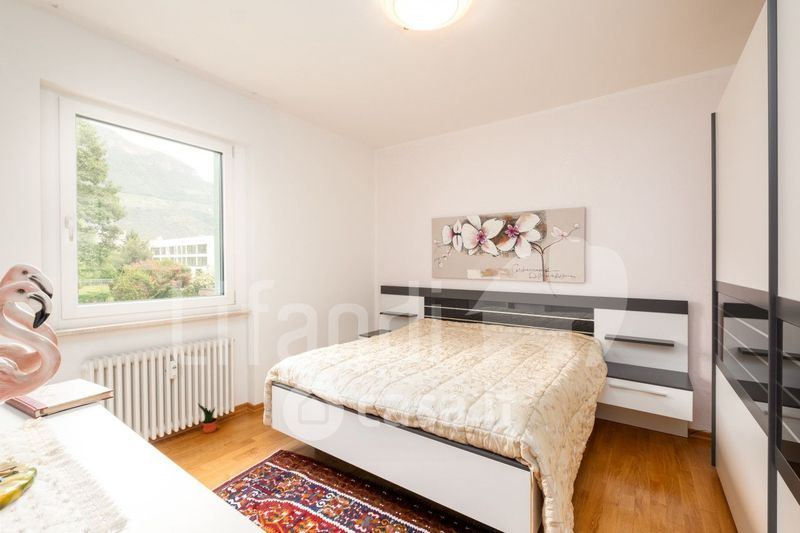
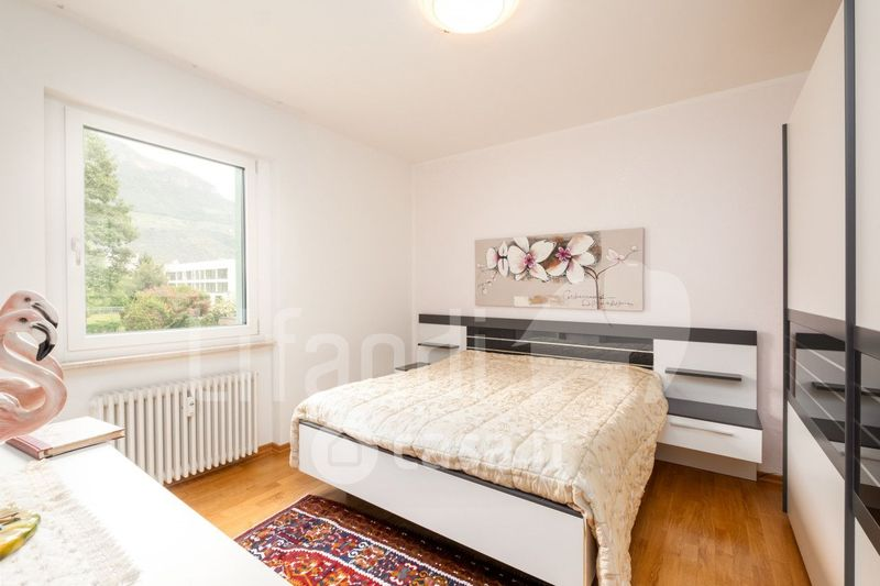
- potted plant [197,402,218,434]
